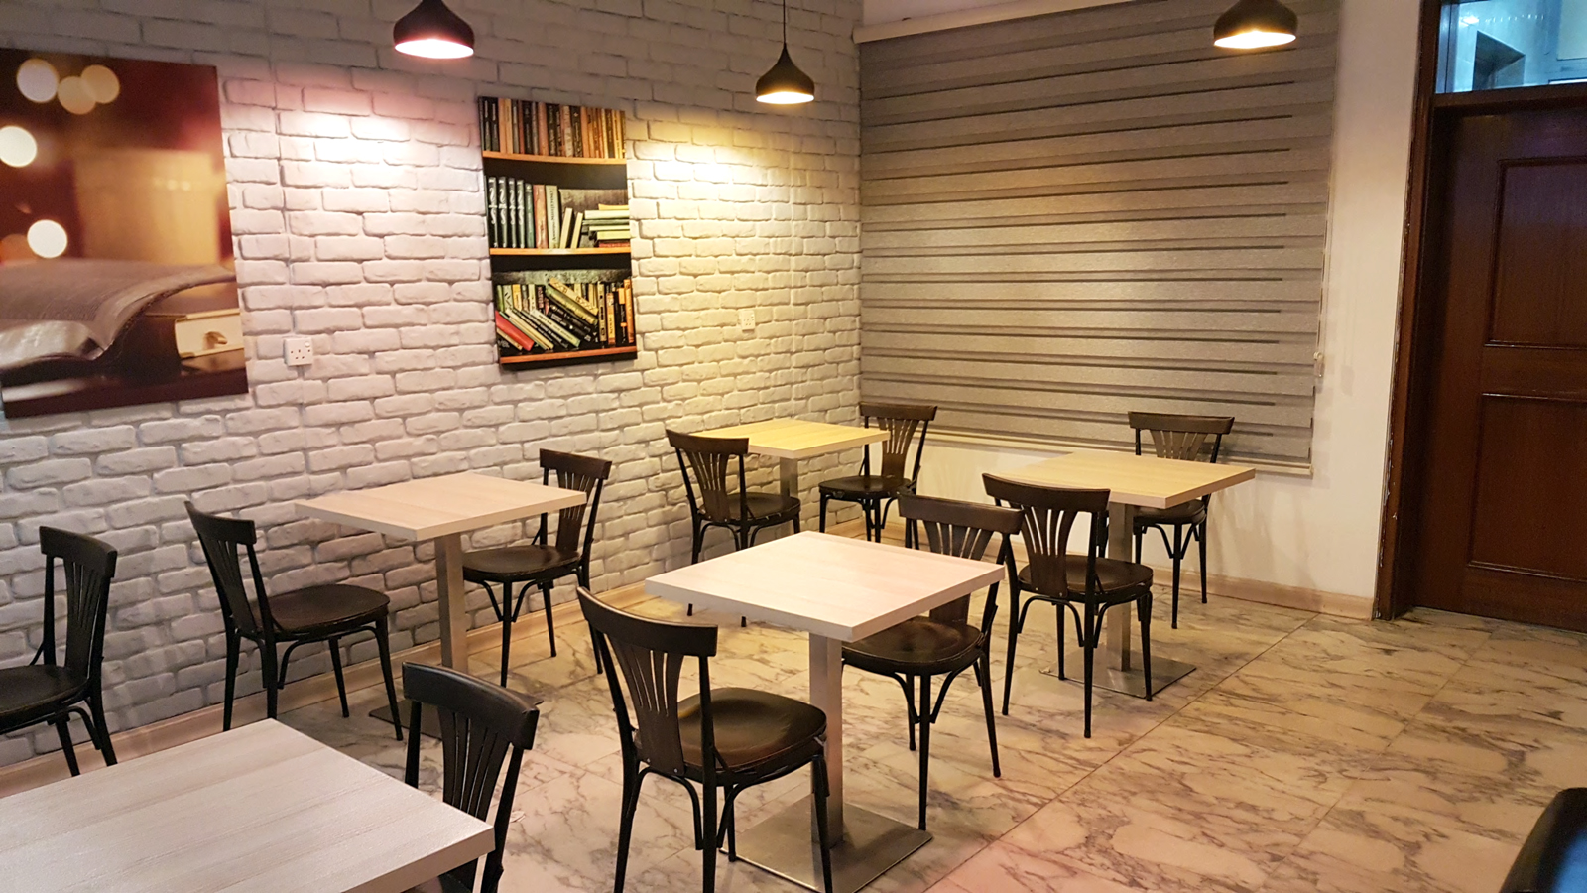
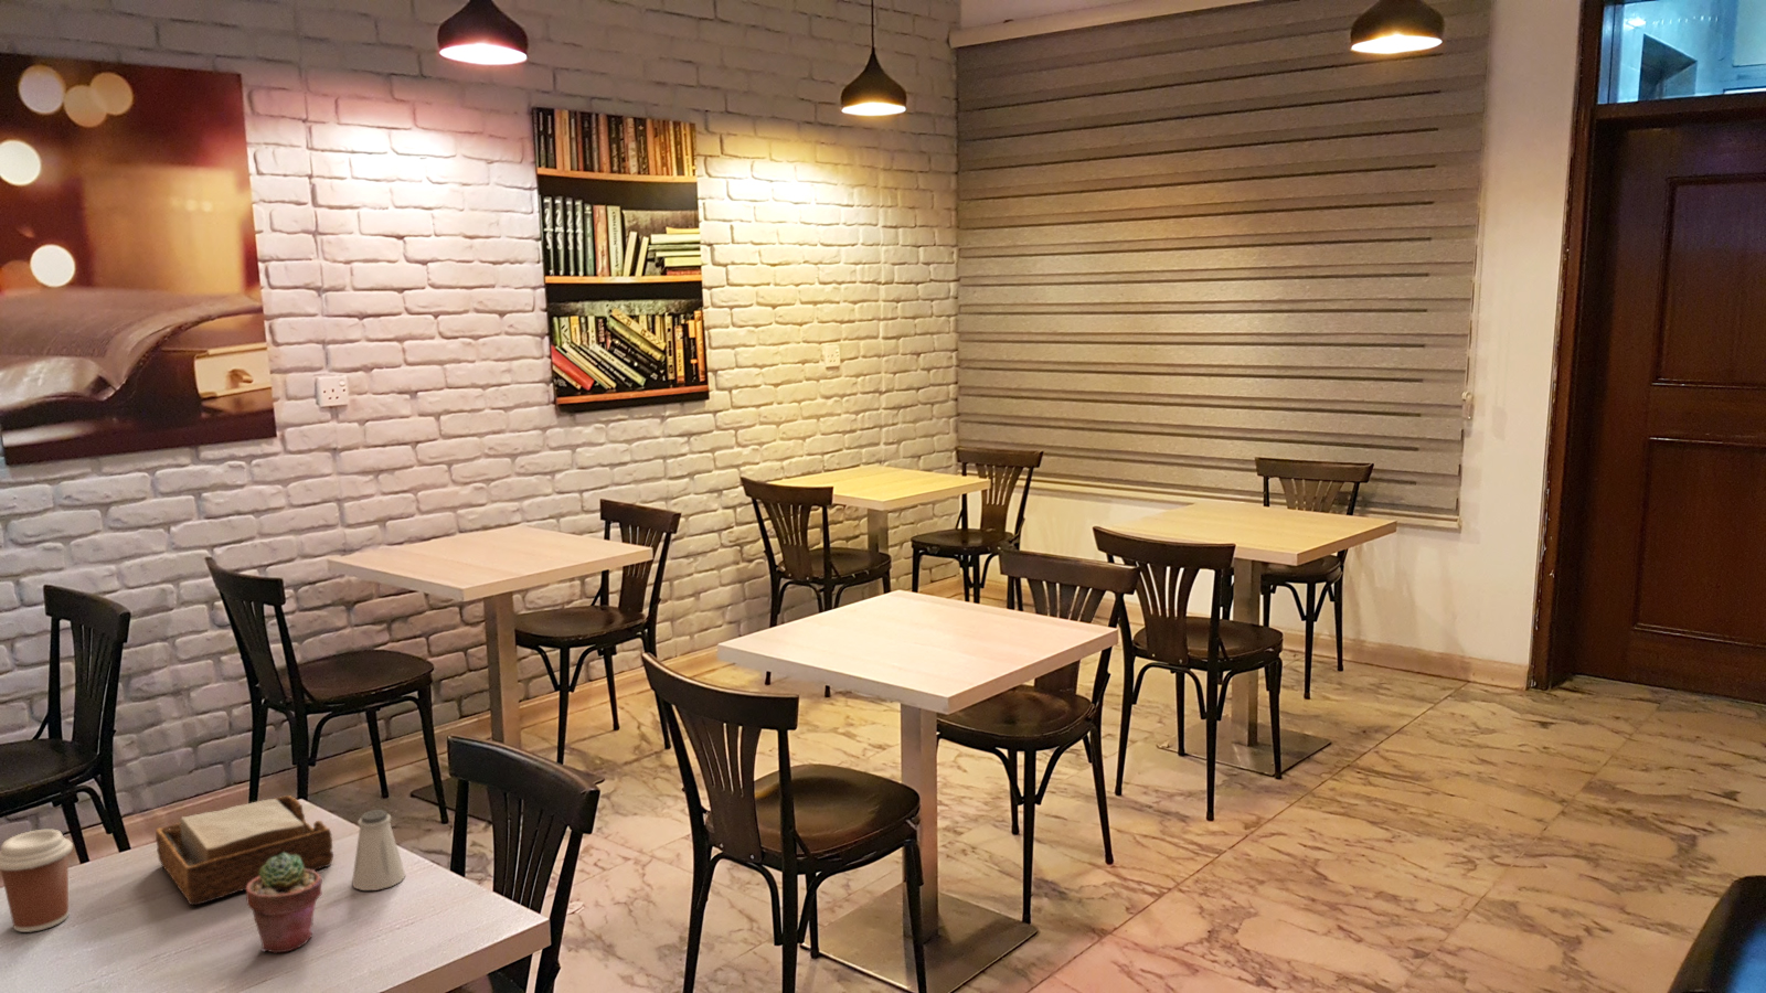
+ saltshaker [351,809,408,891]
+ napkin holder [154,794,335,906]
+ potted succulent [245,852,324,954]
+ coffee cup [0,828,74,934]
